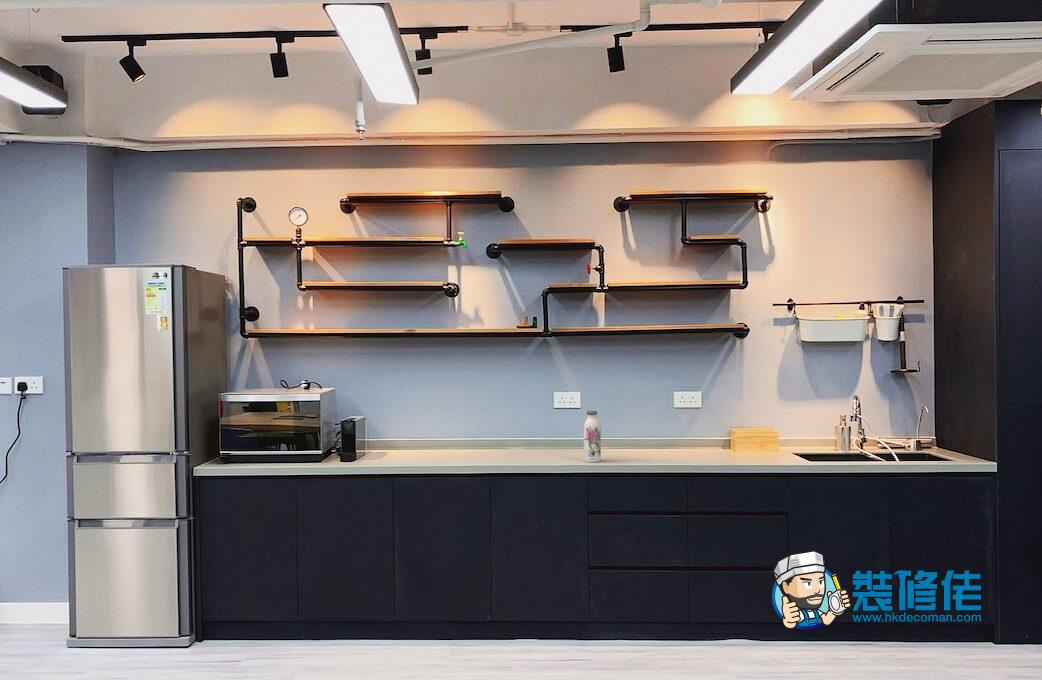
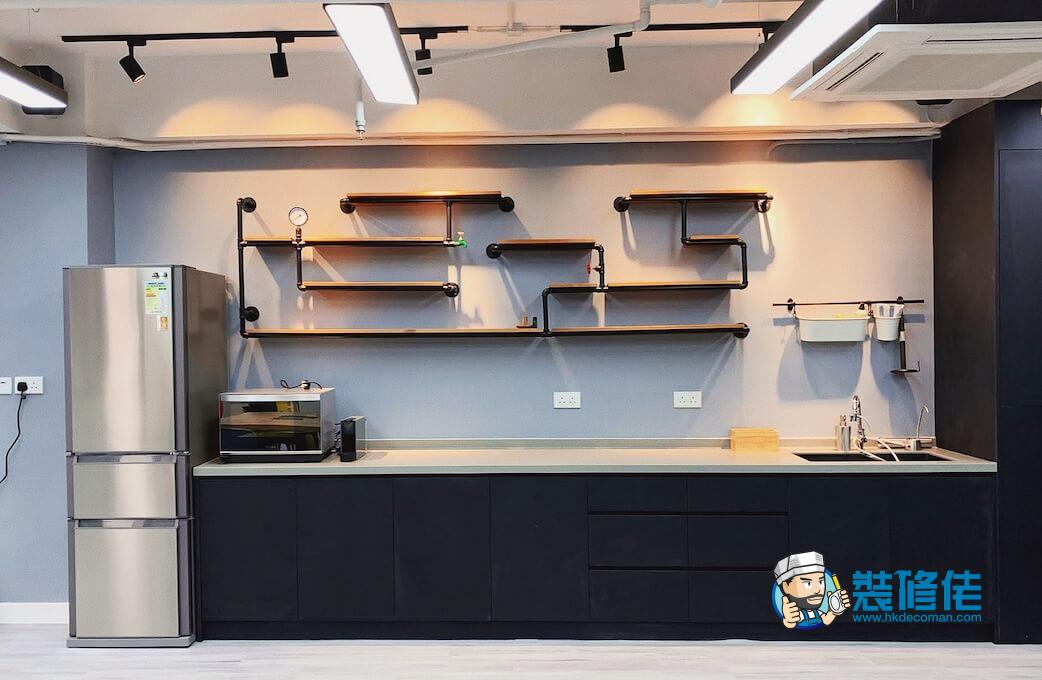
- water bottle [583,410,602,463]
